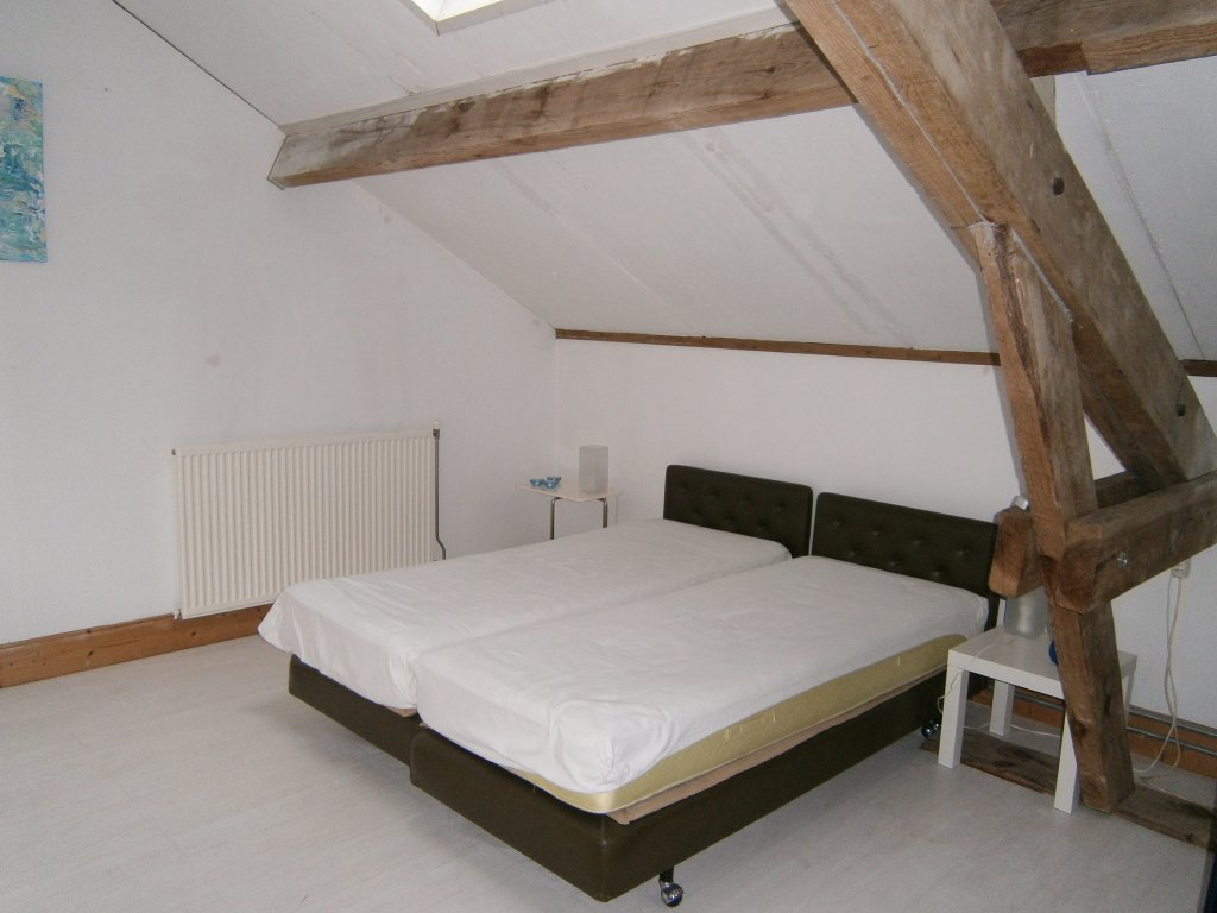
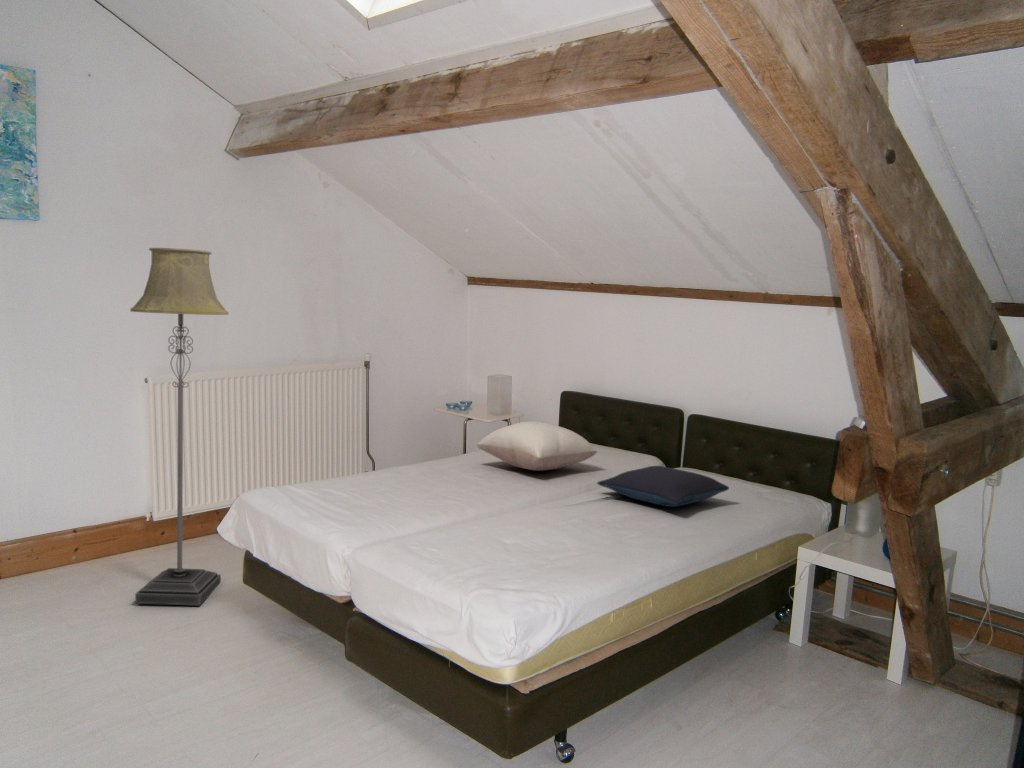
+ floor lamp [129,247,229,606]
+ pillow [596,465,730,508]
+ pillow [476,420,599,472]
